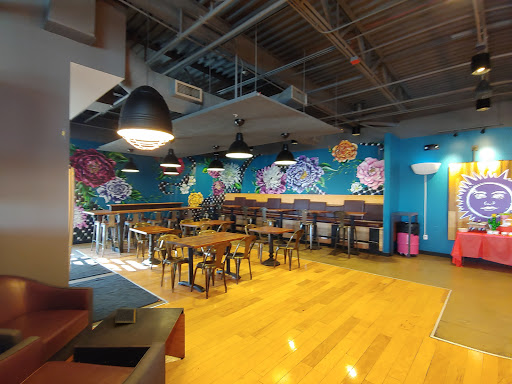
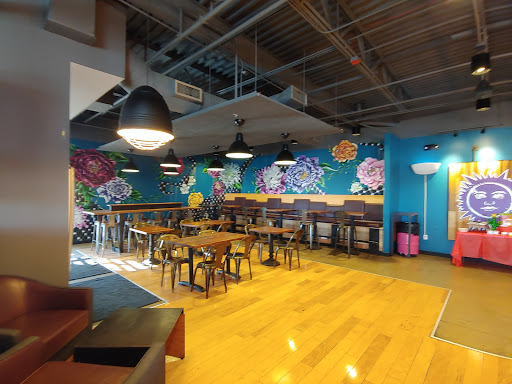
- notepad [114,308,138,327]
